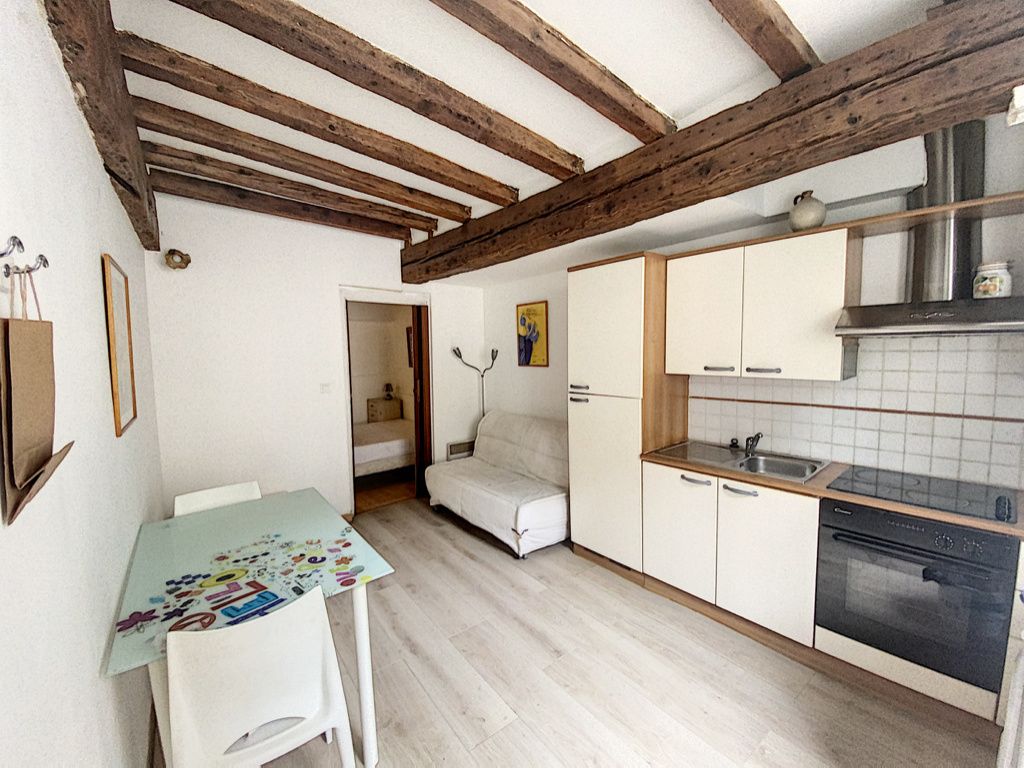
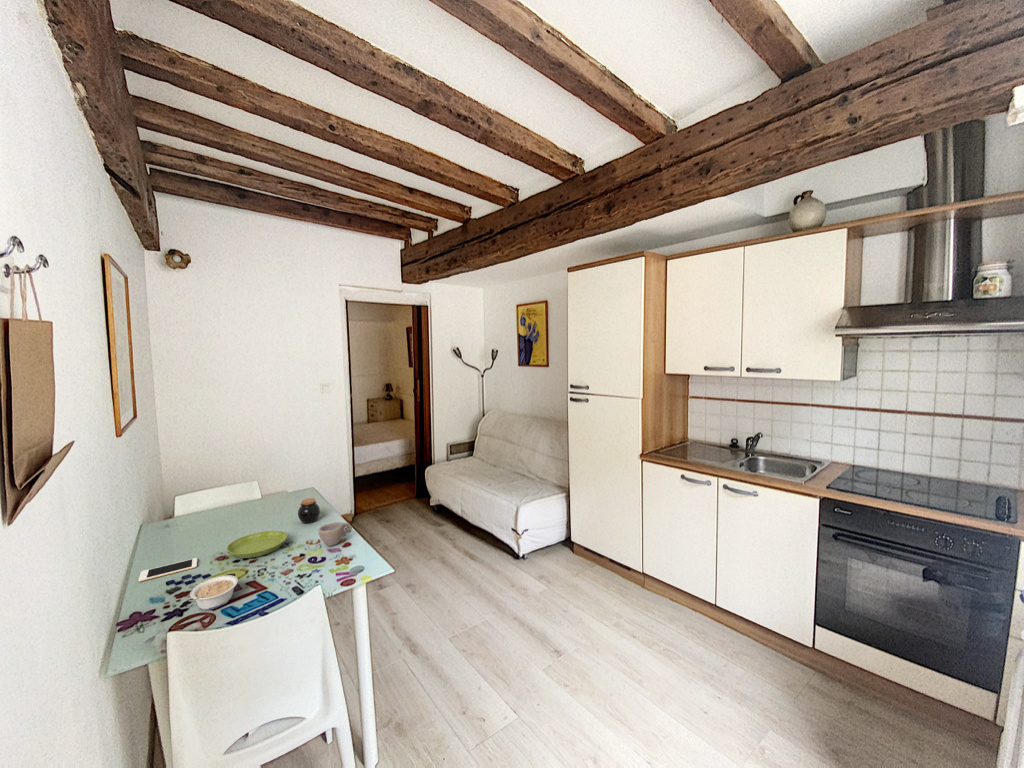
+ cup [317,521,352,547]
+ jar [297,497,321,525]
+ cell phone [138,557,198,583]
+ saucer [226,530,288,559]
+ legume [188,574,239,611]
